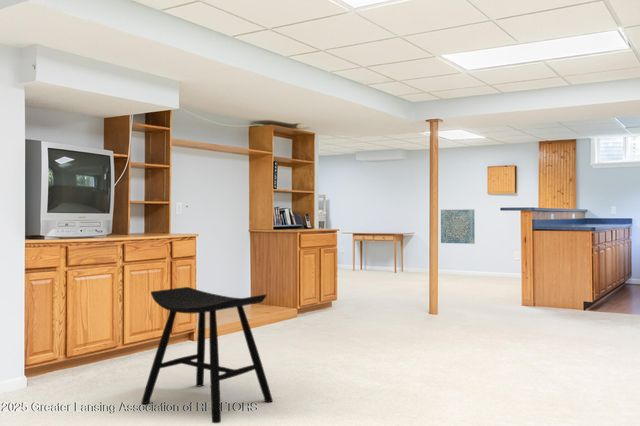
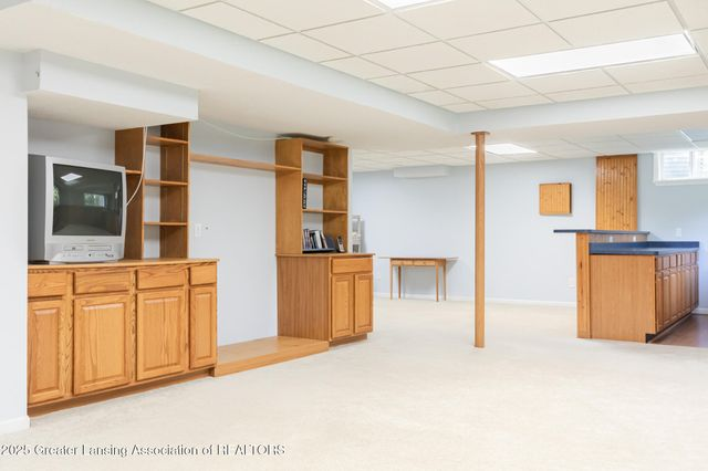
- wall art [440,208,476,245]
- stool [140,286,274,424]
